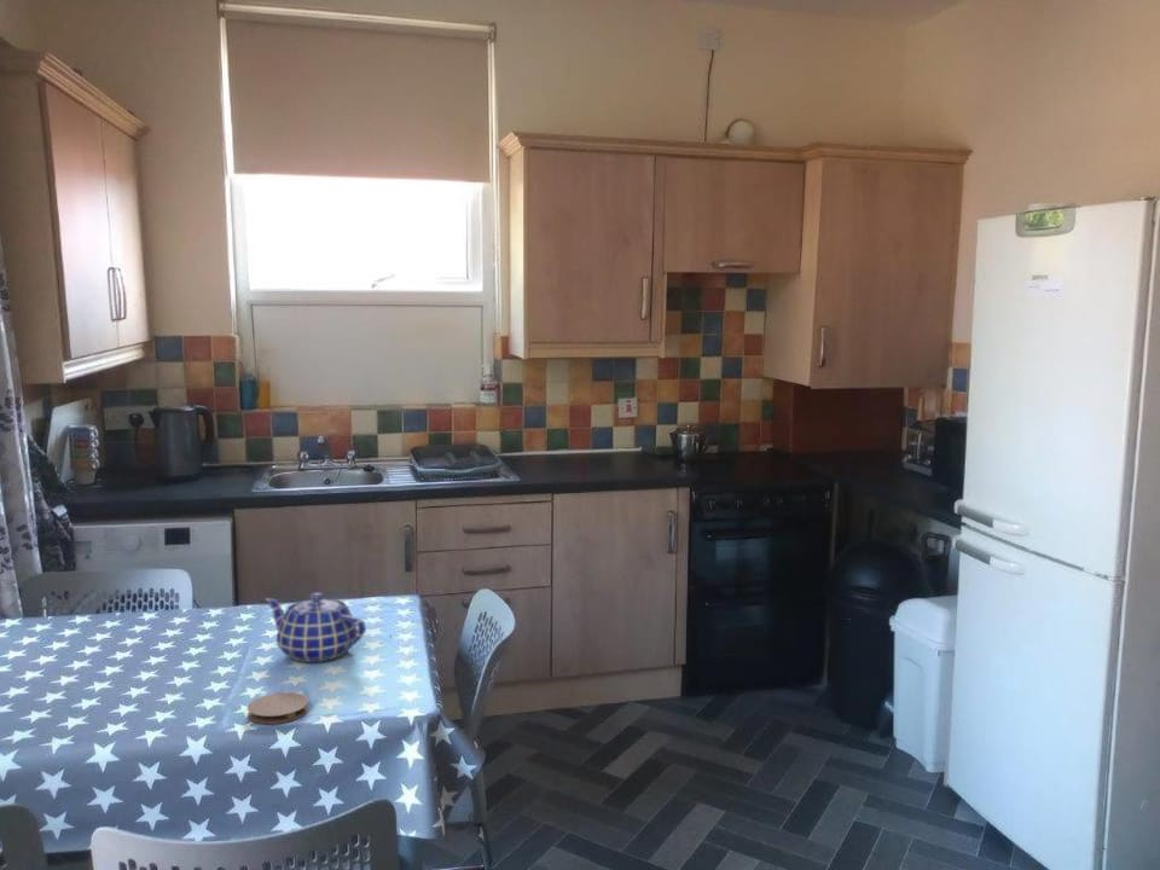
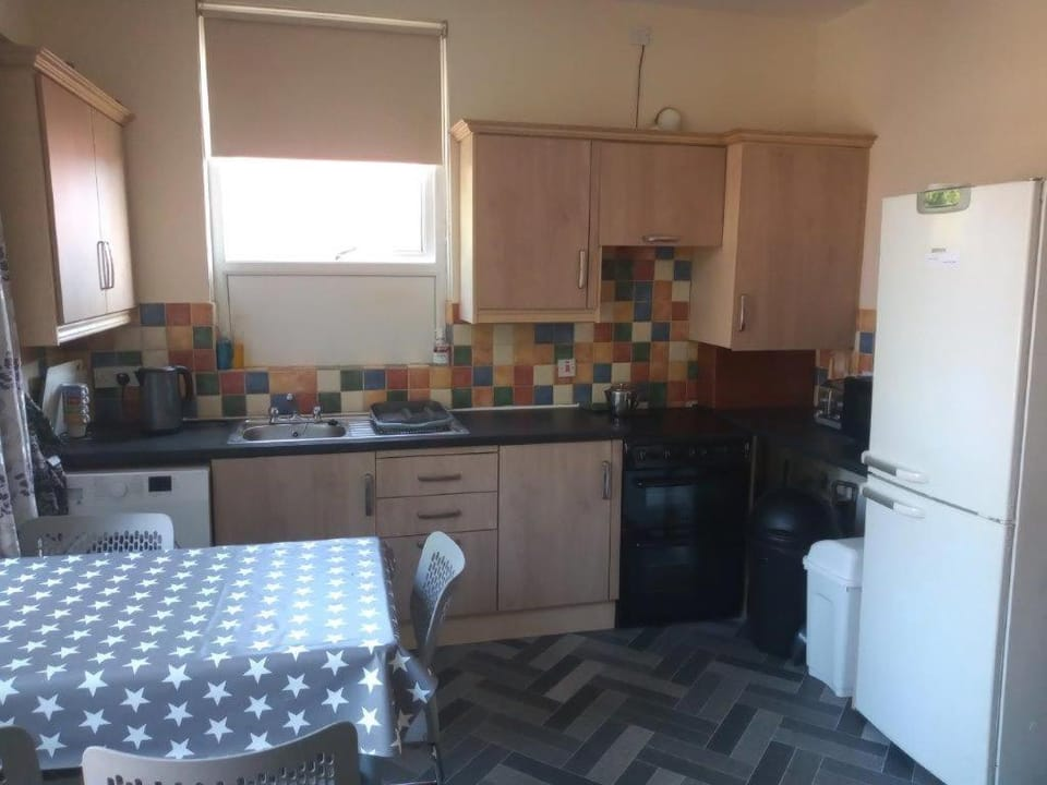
- coaster [246,691,311,725]
- teapot [265,592,366,663]
